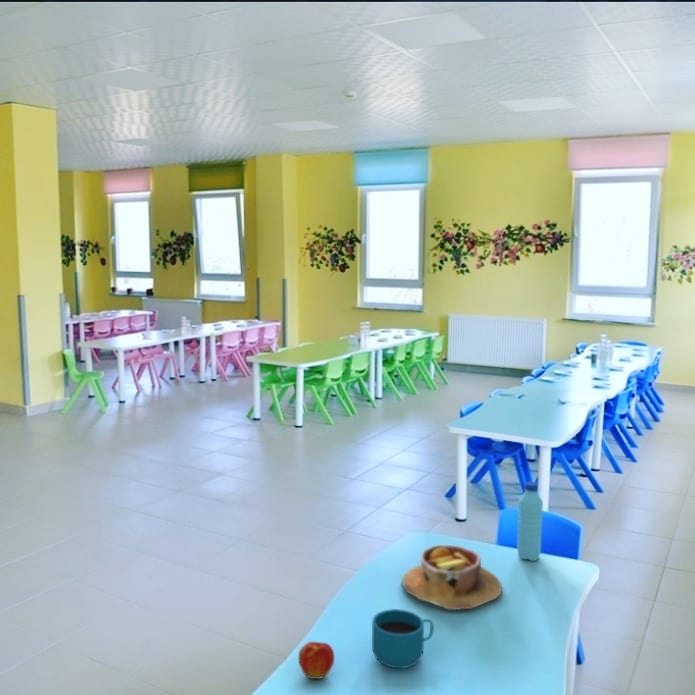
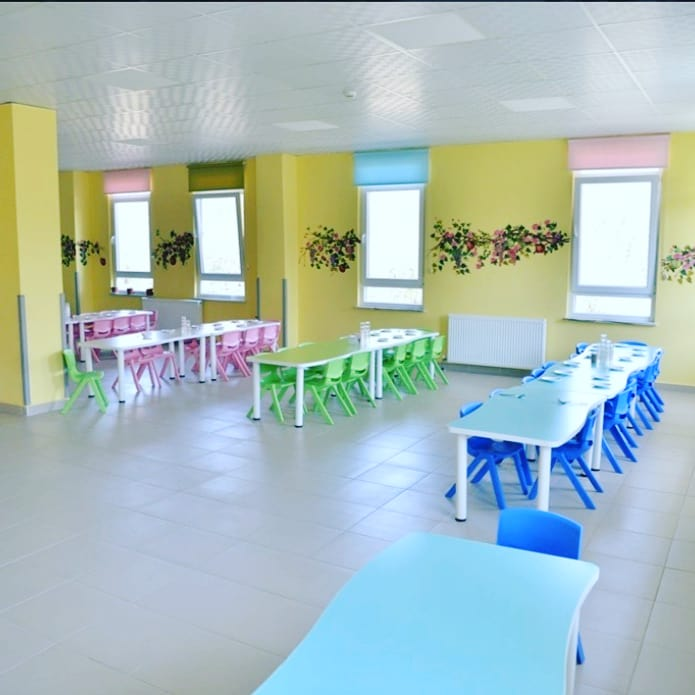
- cup [371,608,435,669]
- bowl [401,544,503,611]
- apple [297,641,335,680]
- water bottle [516,481,544,562]
